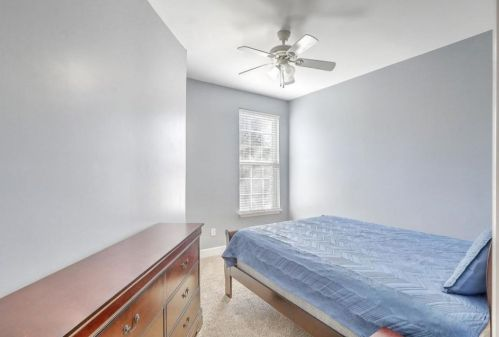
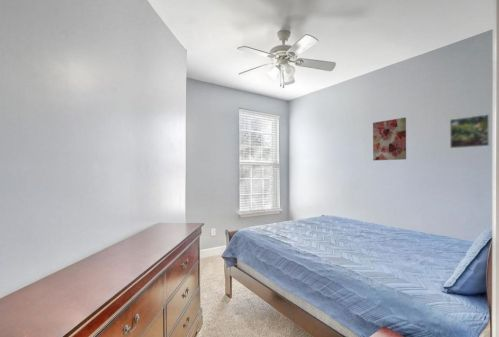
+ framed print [449,113,491,149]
+ wall art [372,117,407,161]
